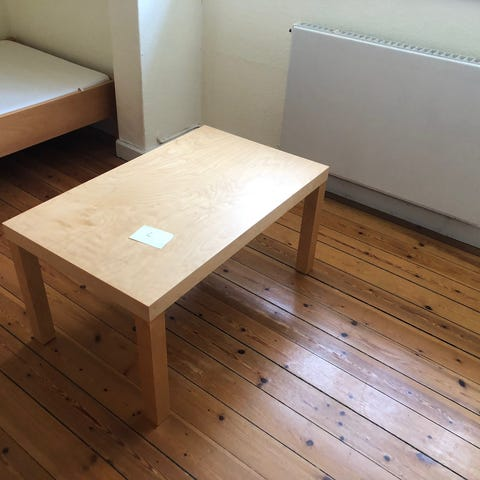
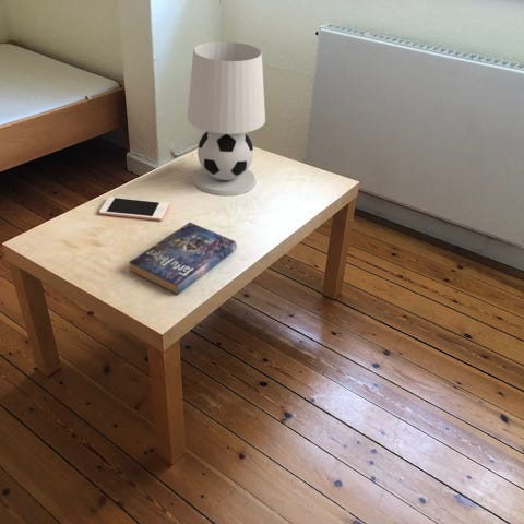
+ table lamp [187,40,266,196]
+ cell phone [98,195,170,222]
+ book [128,222,238,296]
